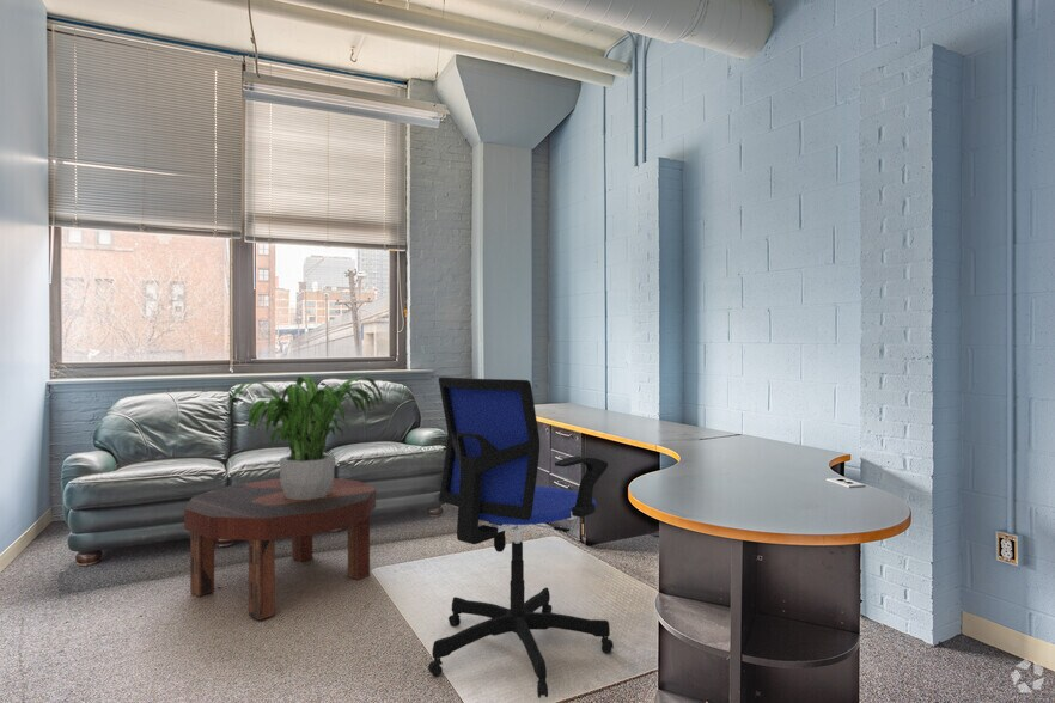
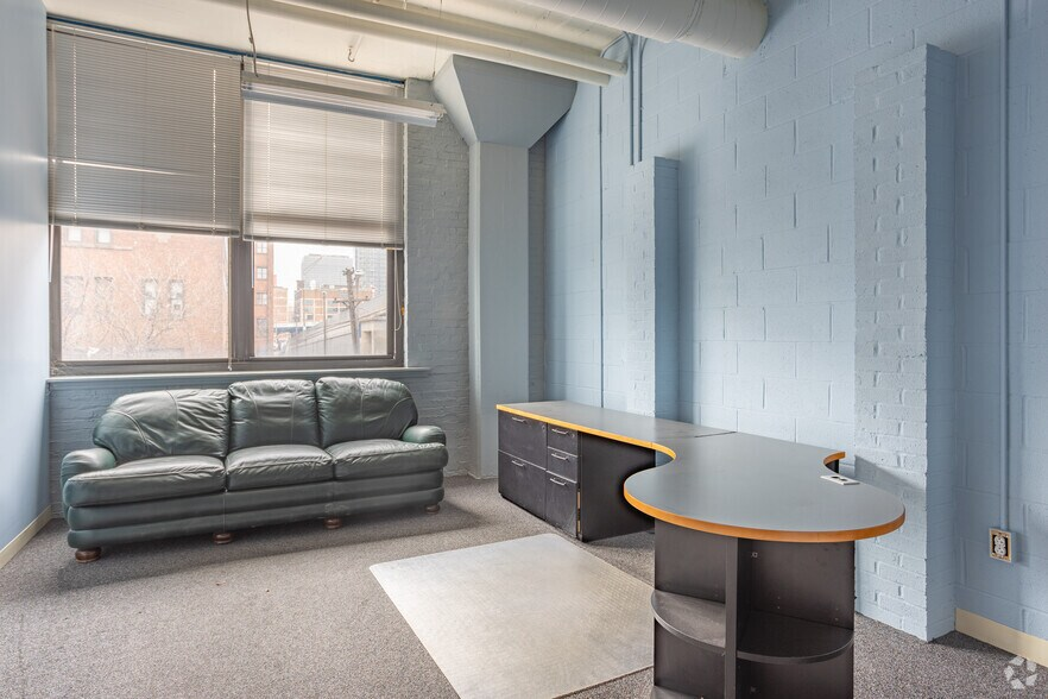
- coffee table [183,477,377,622]
- potted plant [227,375,384,500]
- office chair [427,375,615,699]
